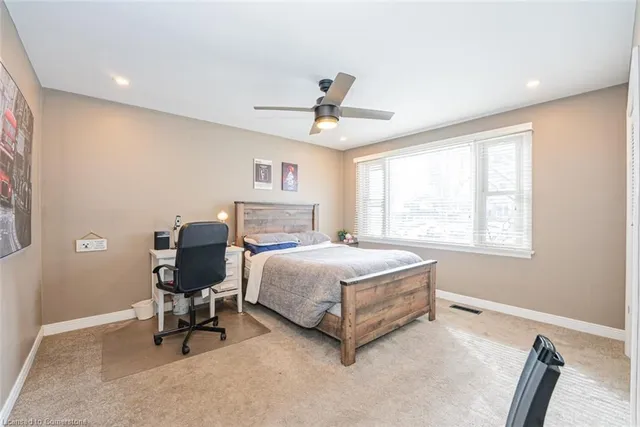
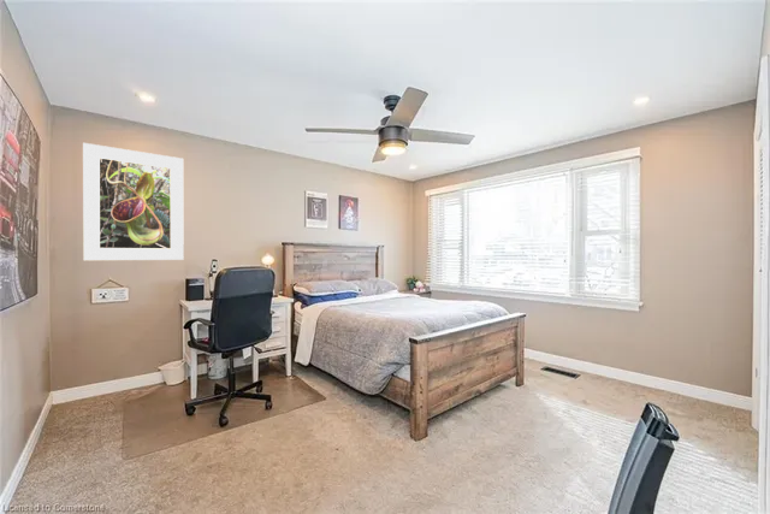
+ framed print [82,142,185,261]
